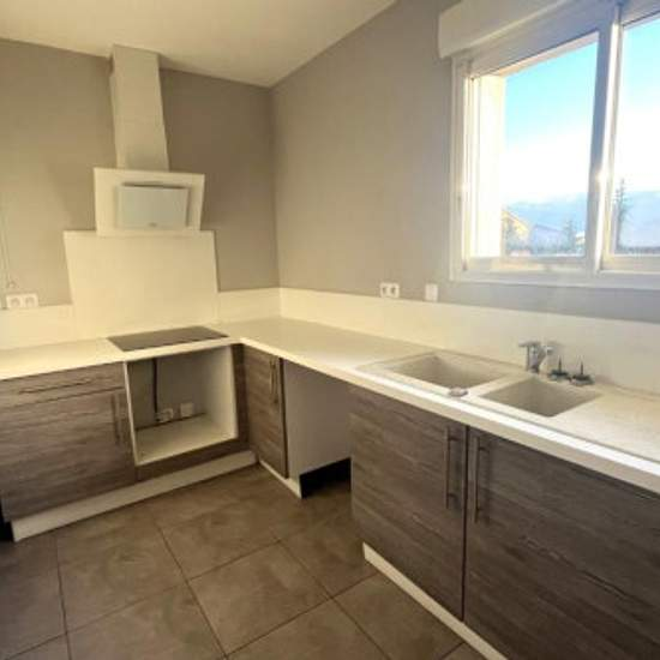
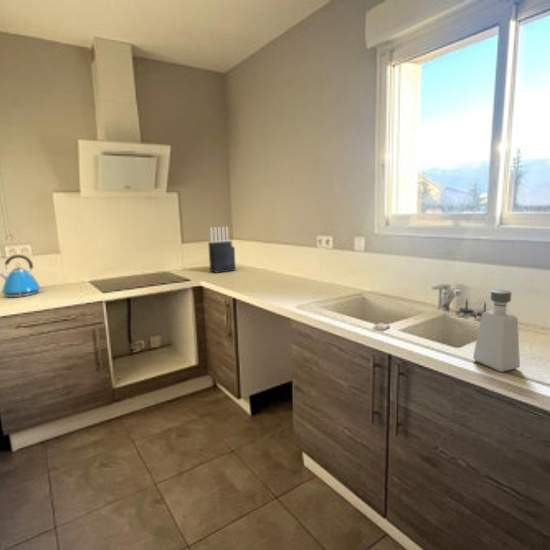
+ soap dispenser [472,289,521,373]
+ kettle [0,254,44,298]
+ knife block [207,226,237,274]
